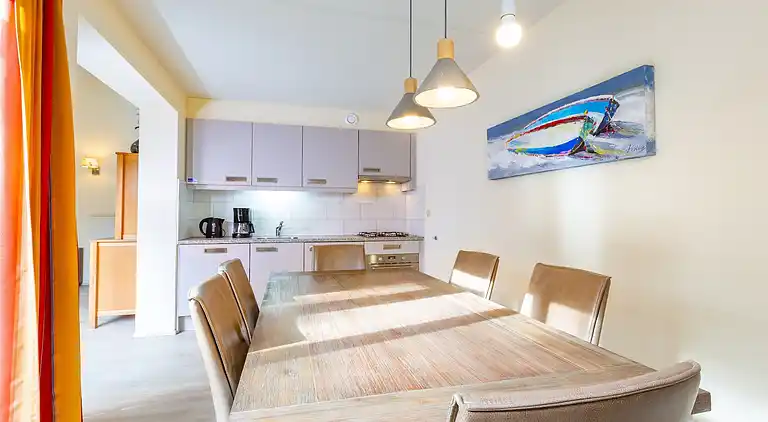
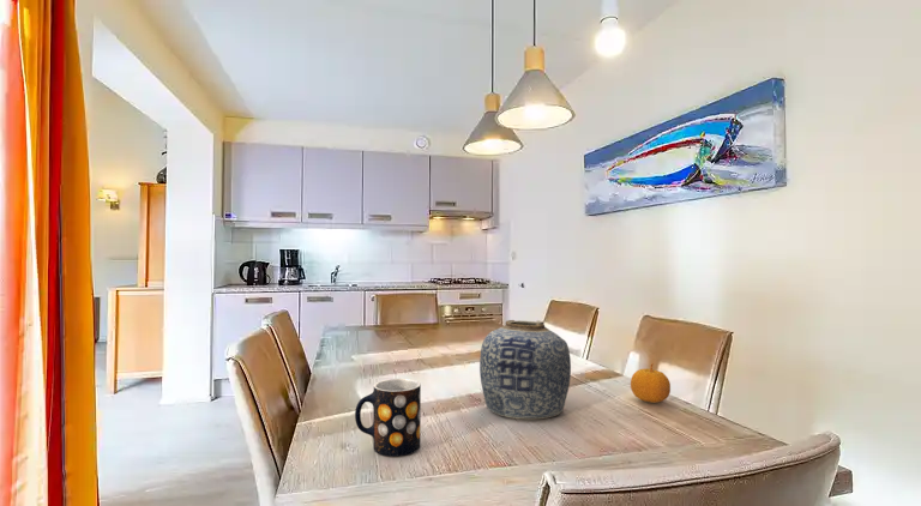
+ vase [478,319,572,421]
+ mug [354,378,422,458]
+ fruit [630,362,672,404]
